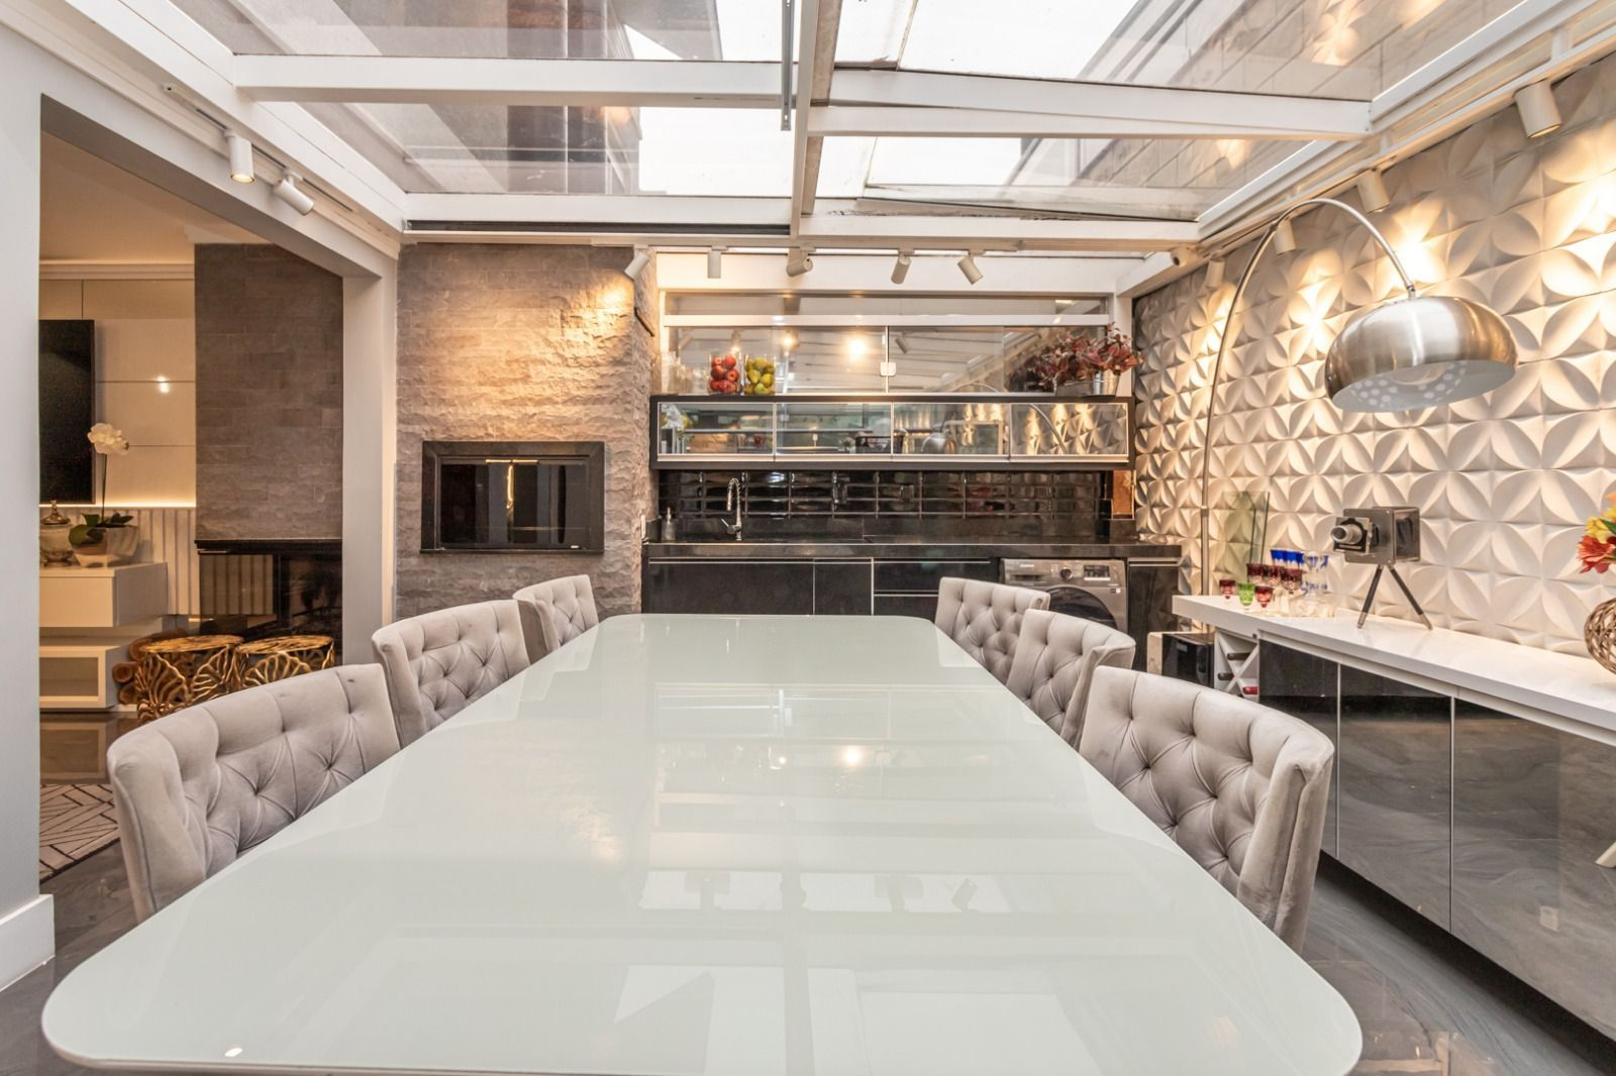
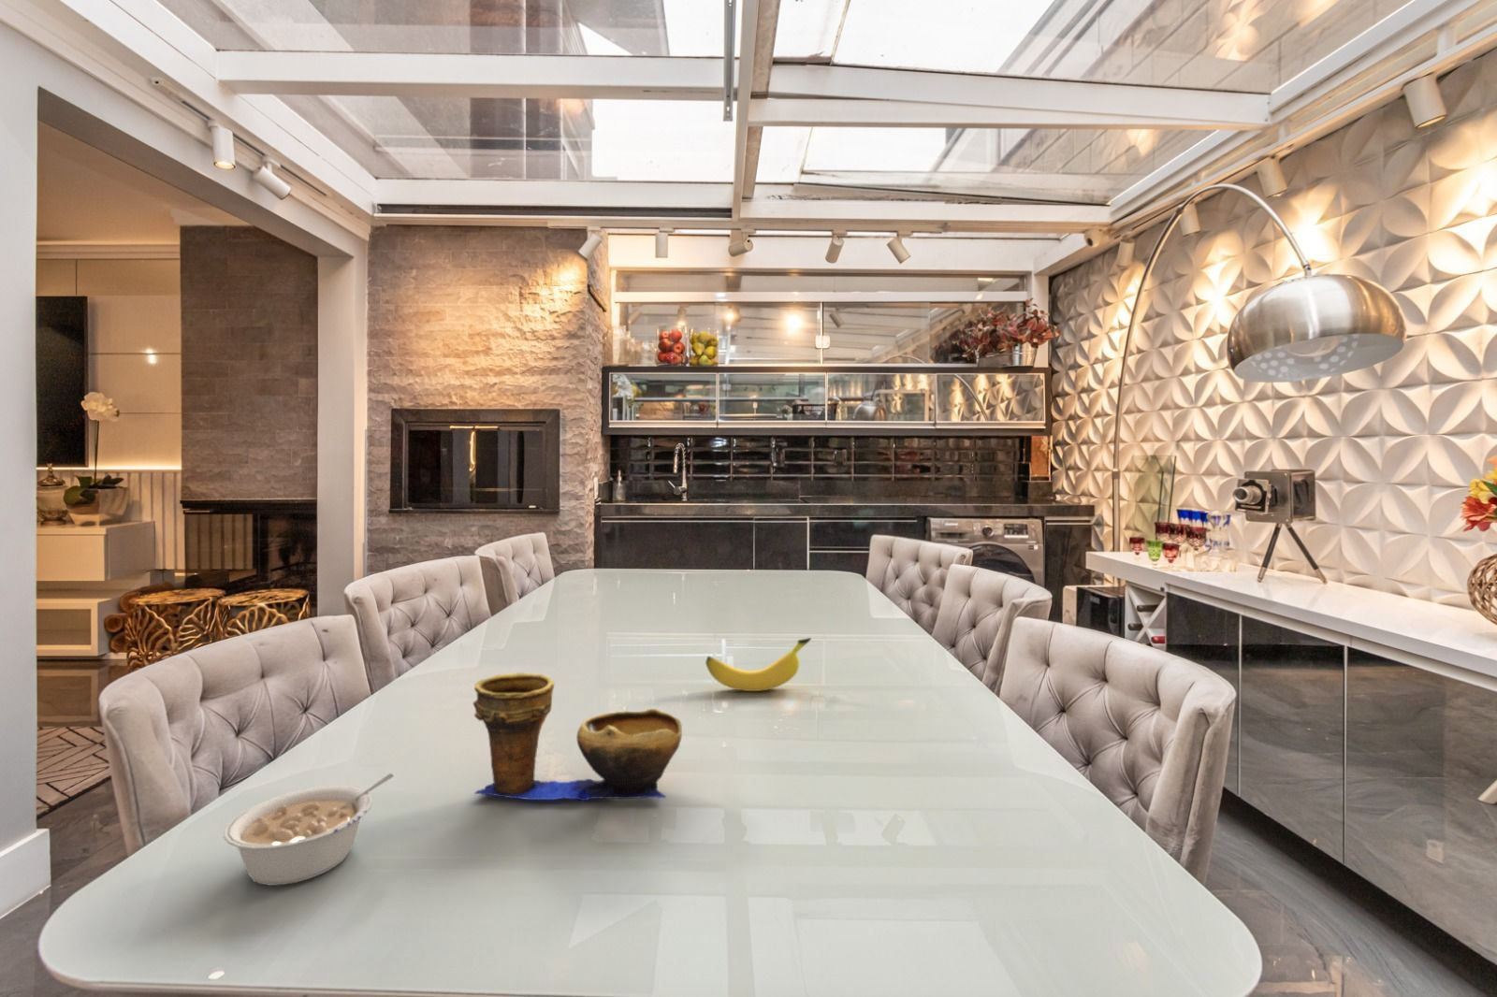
+ decorative bowl [473,672,683,801]
+ legume [223,772,395,887]
+ banana [705,636,812,692]
